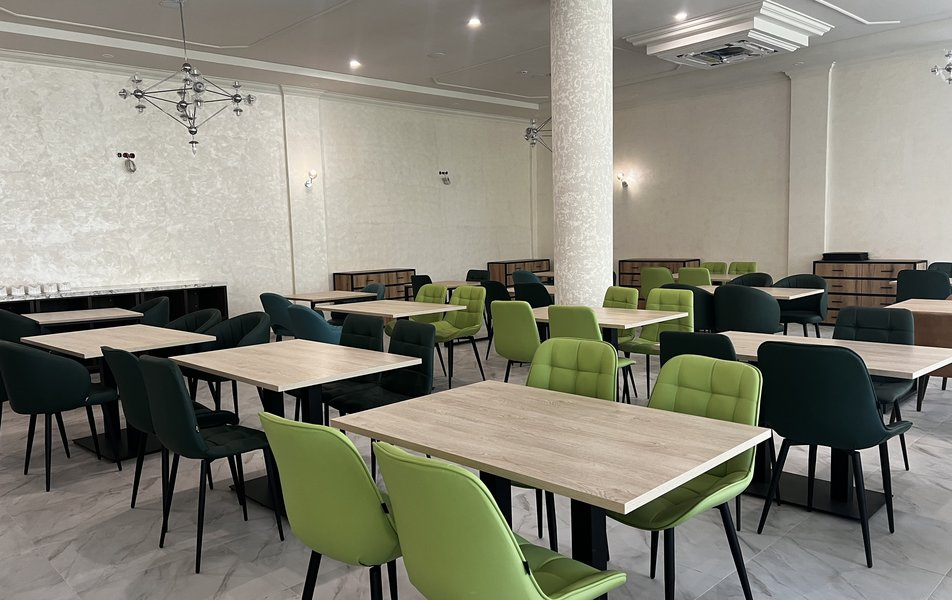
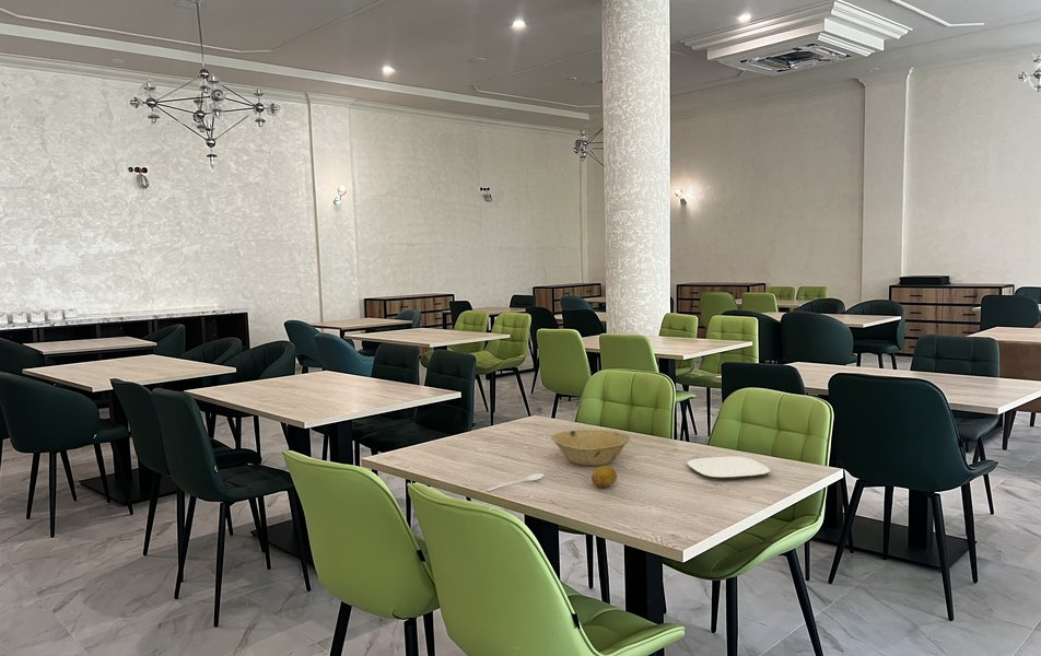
+ fruit [590,465,618,489]
+ bowl [550,429,631,467]
+ plate [686,455,771,479]
+ stirrer [486,472,545,492]
